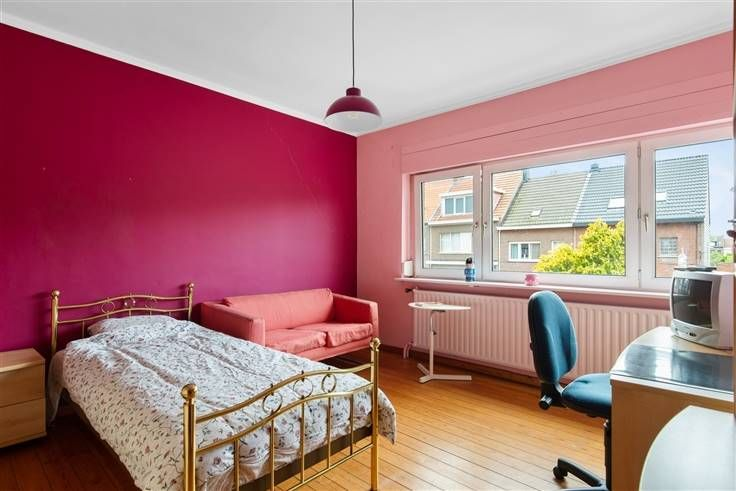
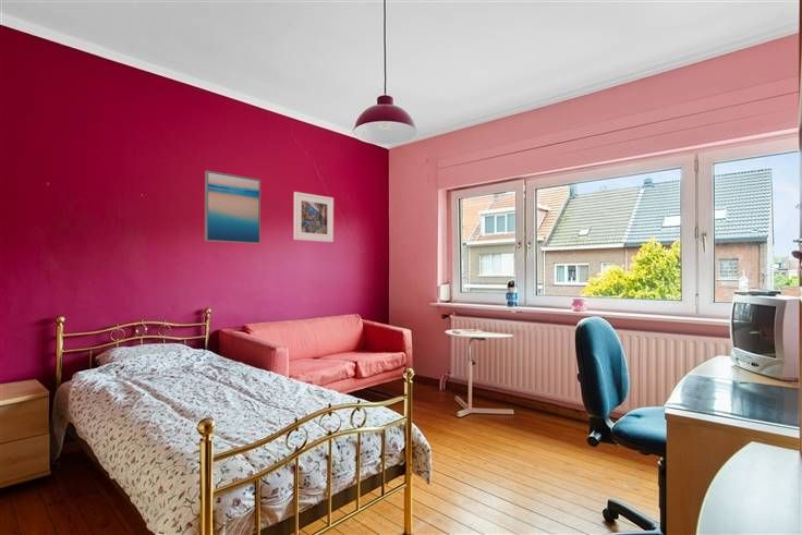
+ wall art [204,170,262,245]
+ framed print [292,191,335,243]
